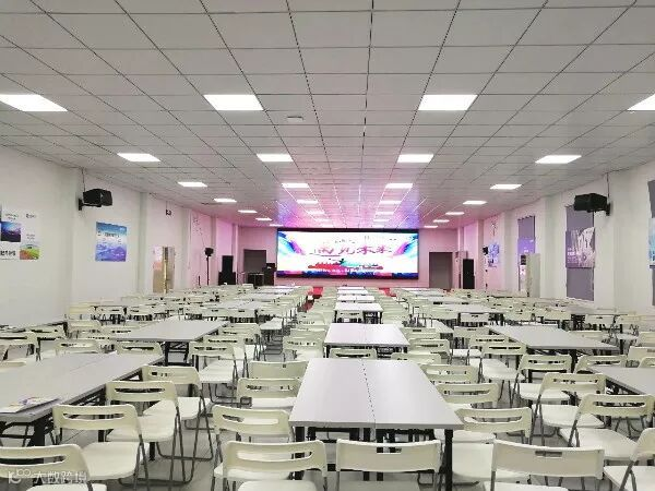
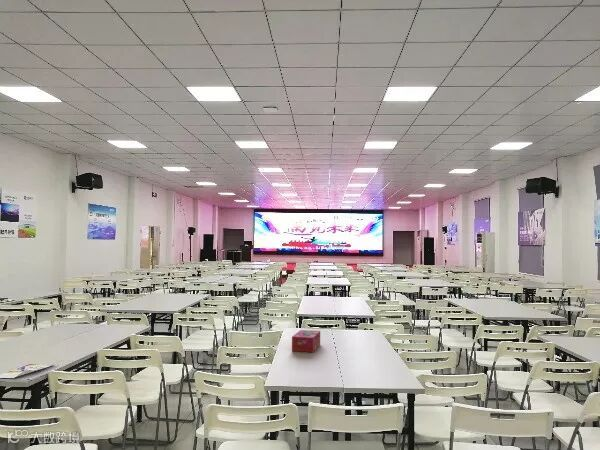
+ tissue box [291,329,321,353]
